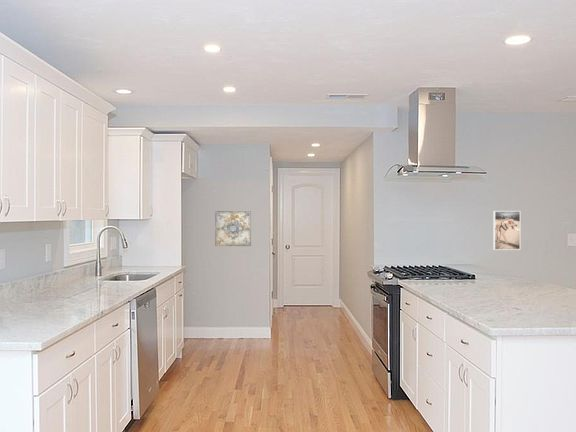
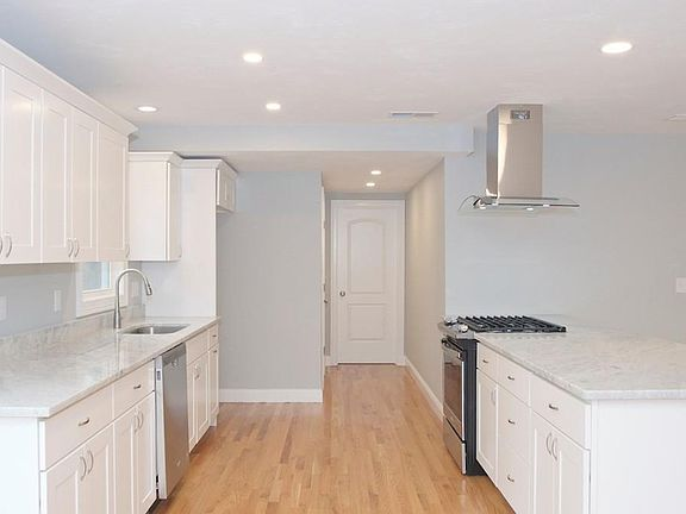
- wall art [214,210,252,247]
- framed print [492,210,521,251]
